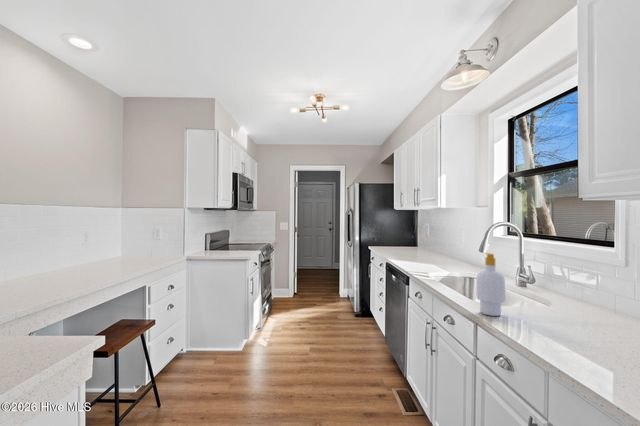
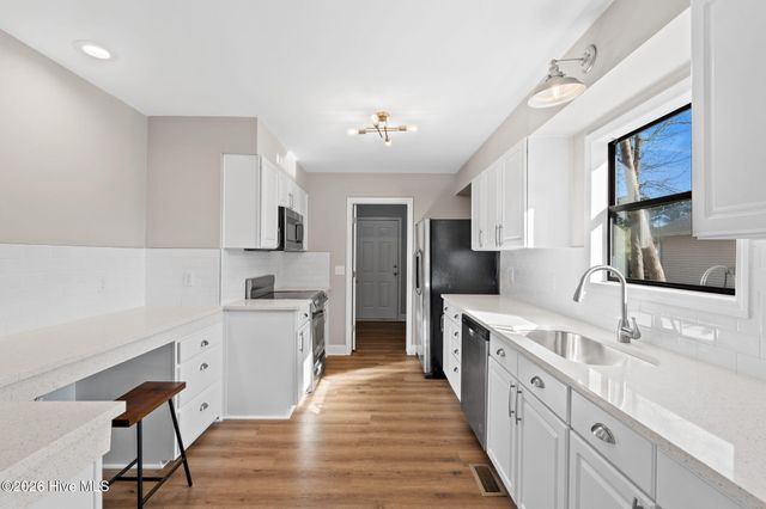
- soap bottle [475,252,506,317]
